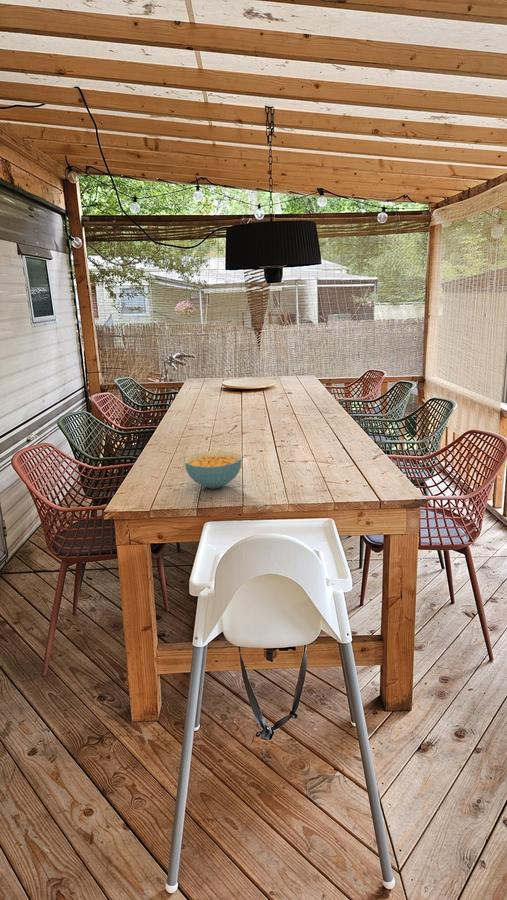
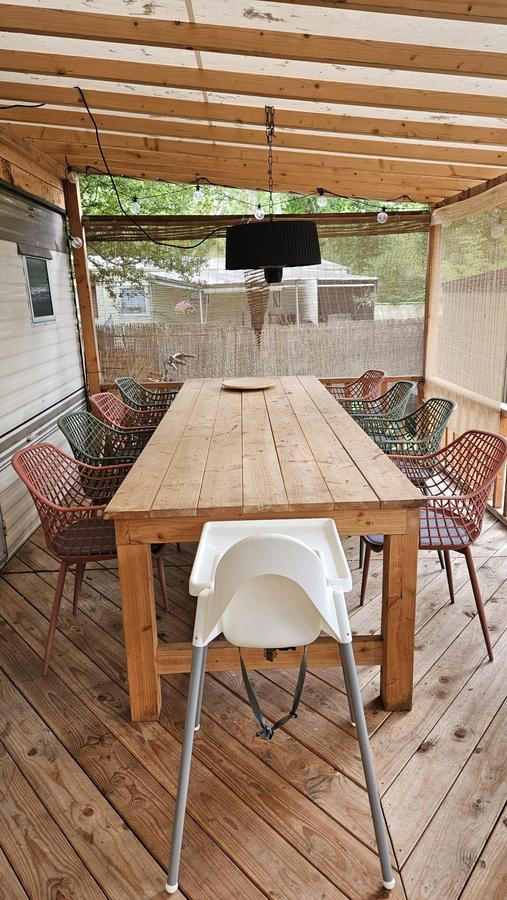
- cereal bowl [184,450,243,489]
